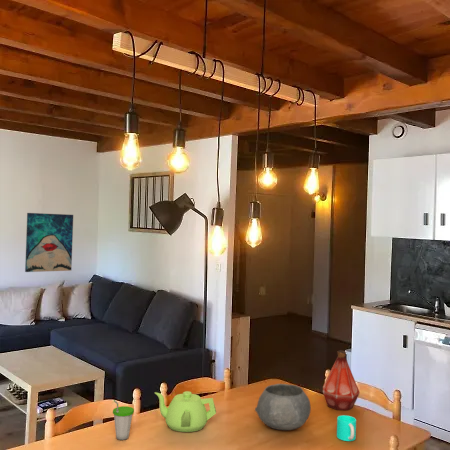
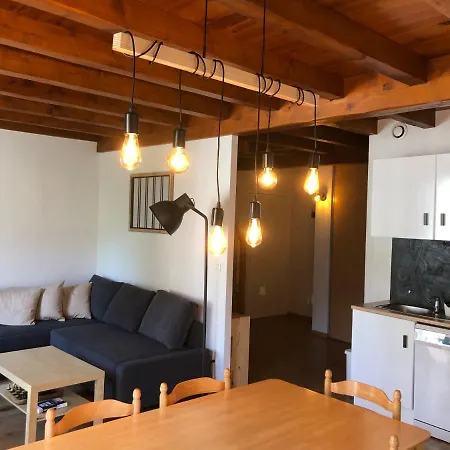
- wall art [24,212,74,273]
- bowl [254,383,312,431]
- cup [112,399,135,441]
- bottle [322,349,361,411]
- cup [336,414,357,442]
- teapot [154,390,217,433]
